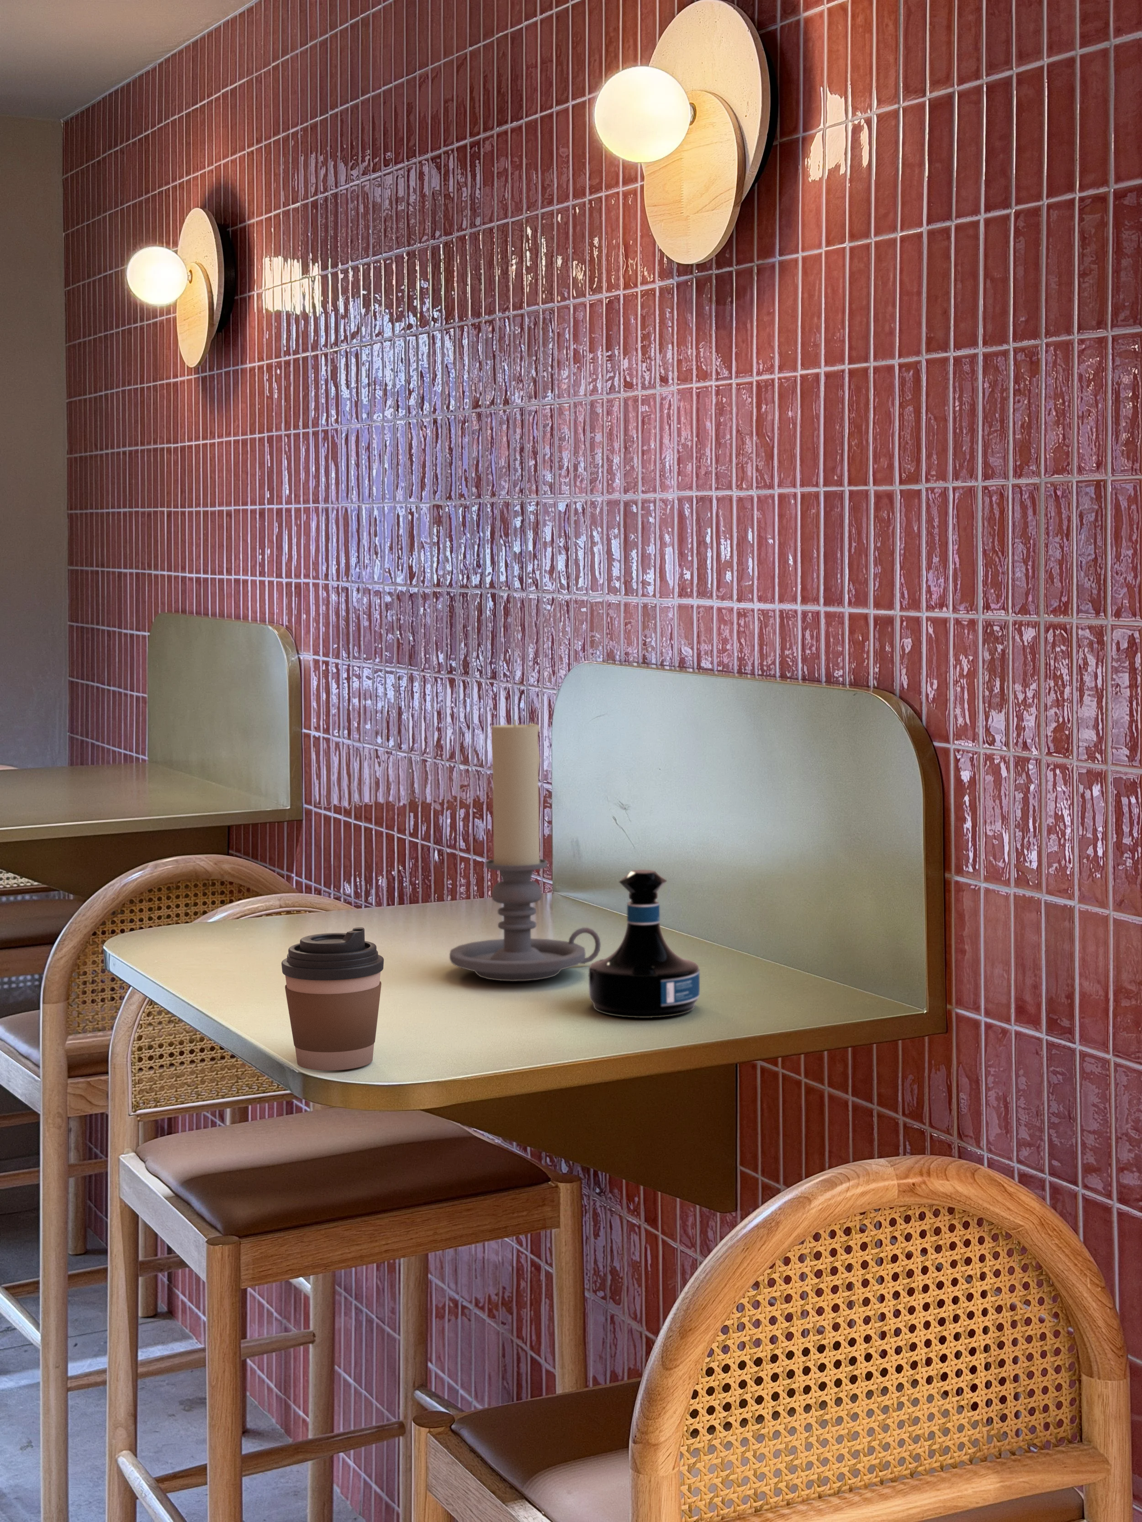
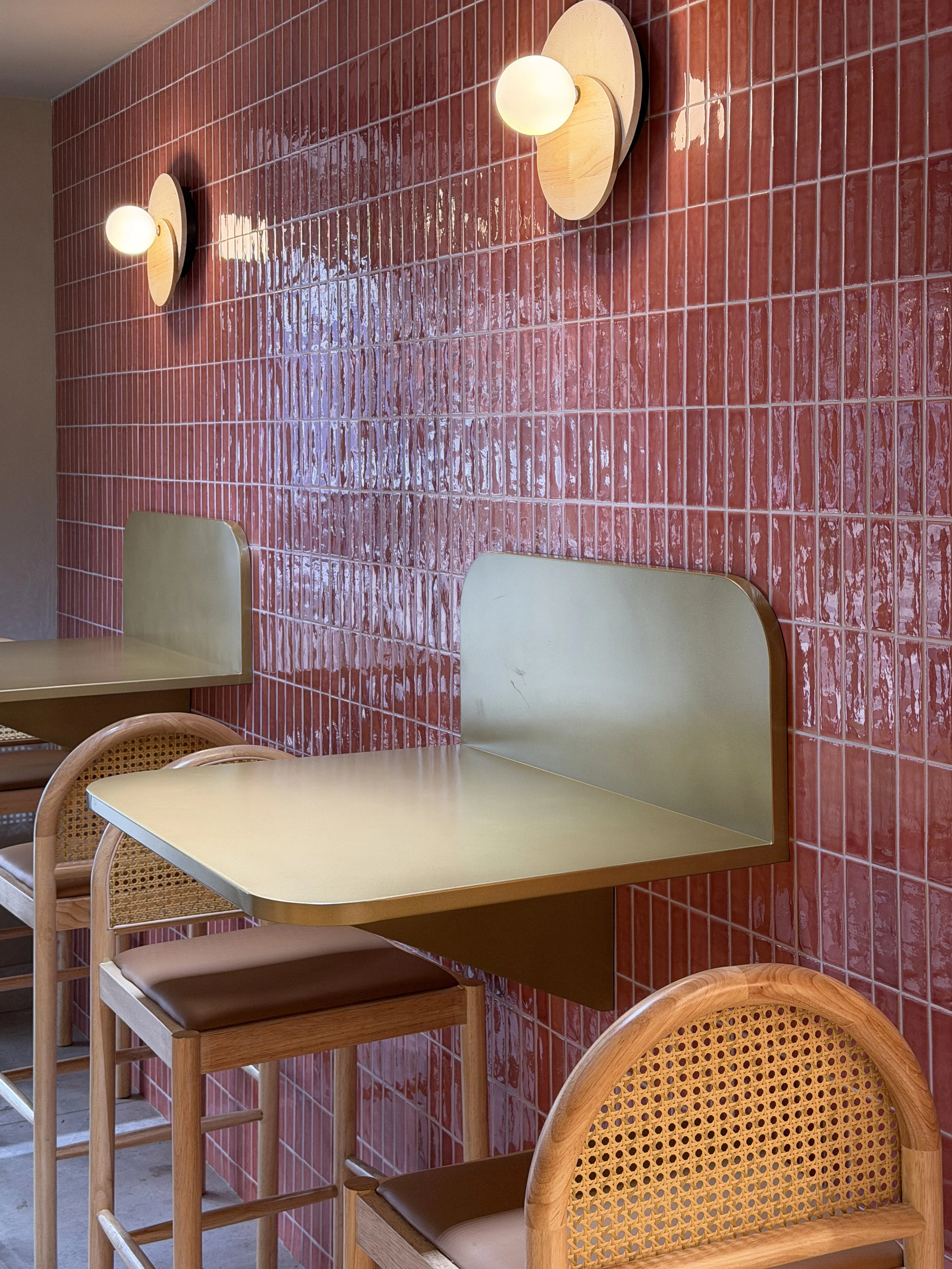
- coffee cup [281,927,384,1071]
- tequila bottle [588,870,701,1018]
- candle holder [449,718,601,982]
